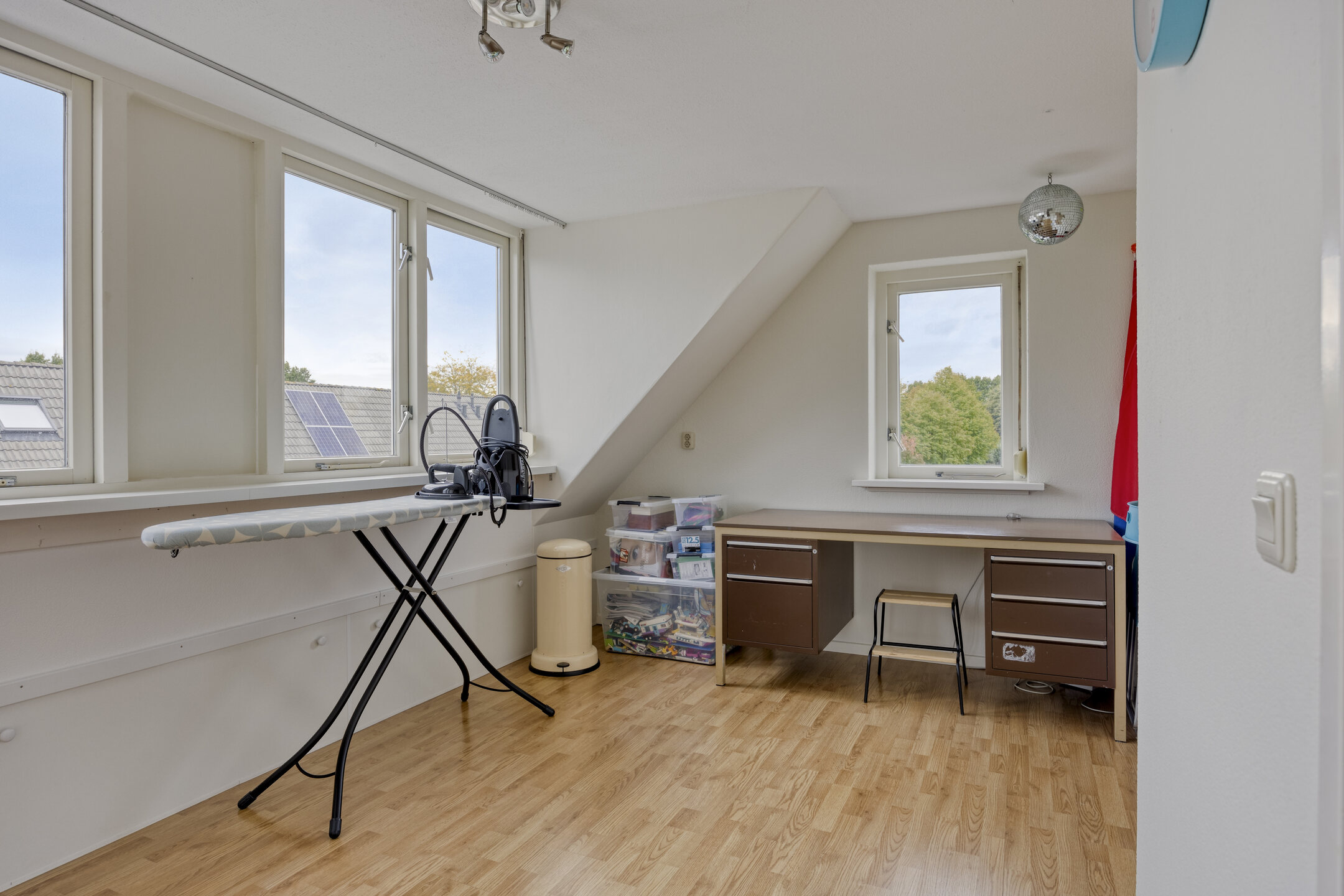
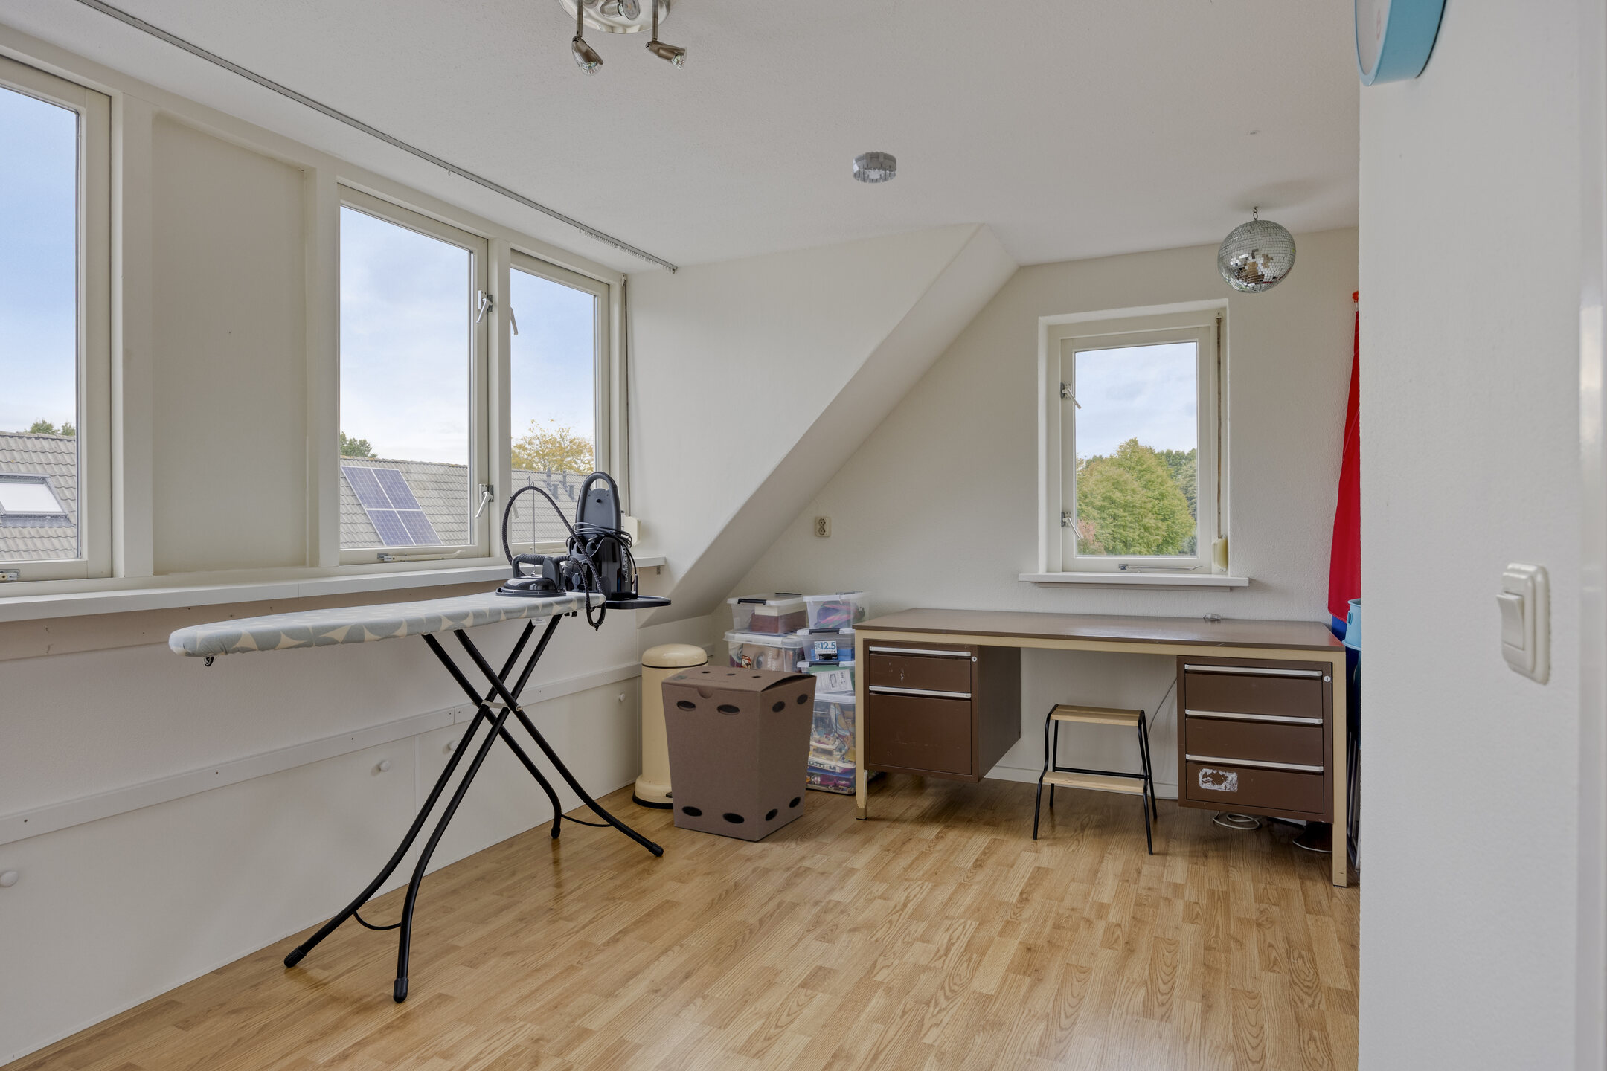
+ cardboard box [661,665,818,842]
+ smoke detector [851,151,897,184]
